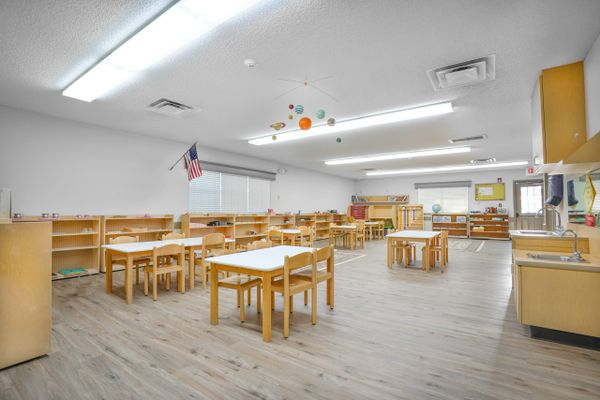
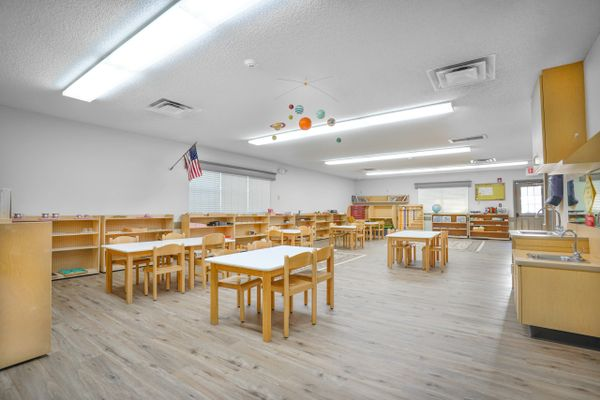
- basket [74,271,94,297]
